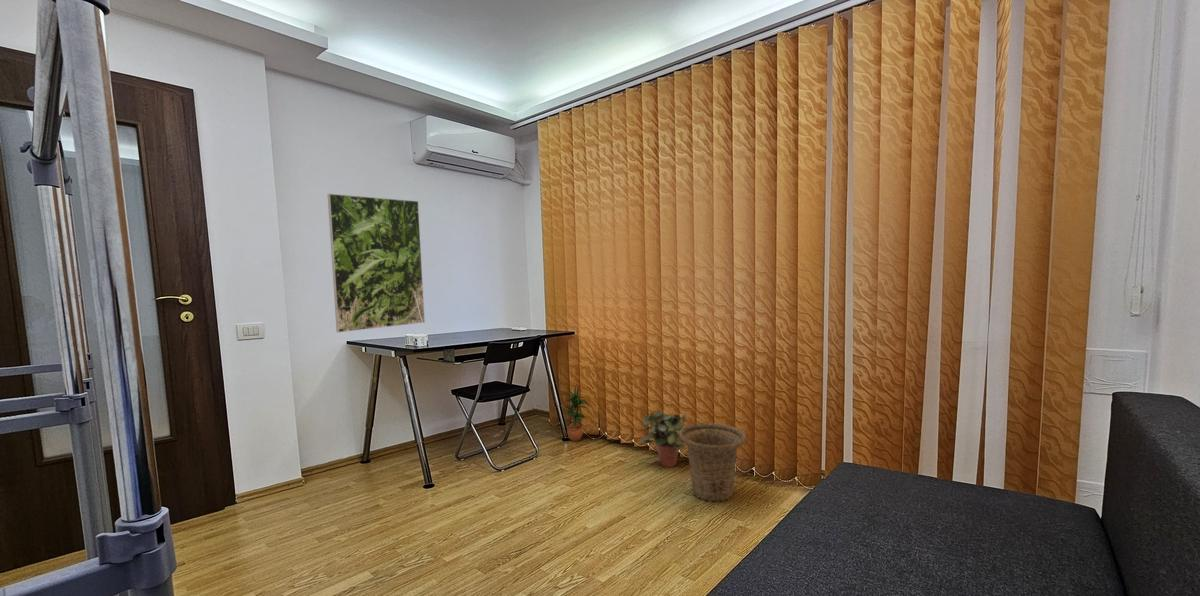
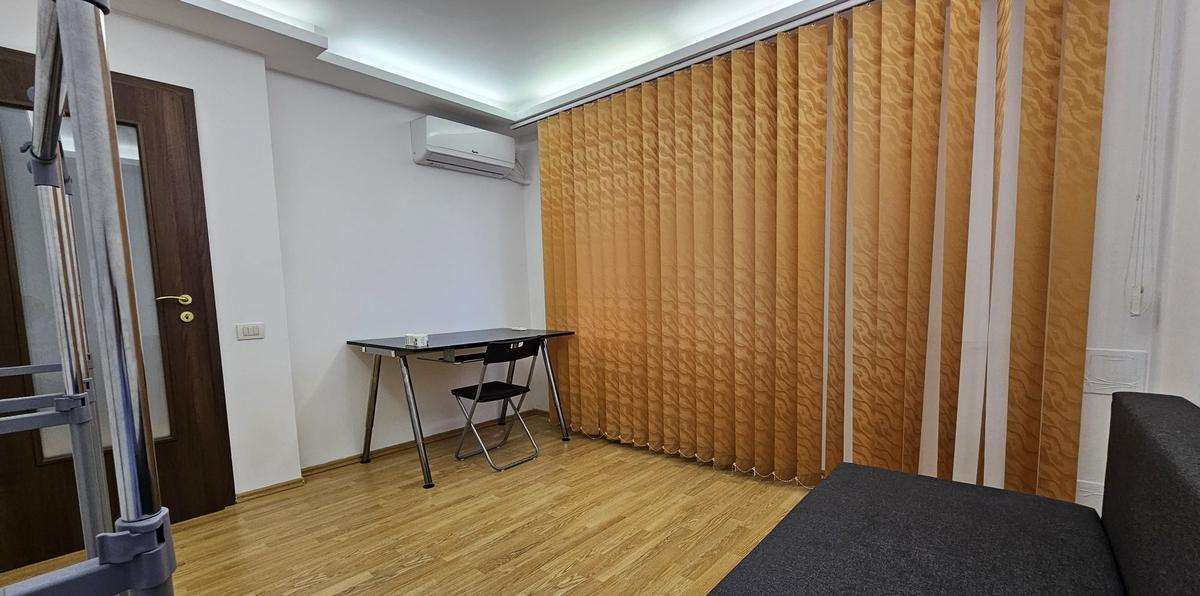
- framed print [327,193,426,334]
- potted plant [639,409,688,468]
- basket [678,422,747,503]
- potted plant [562,385,590,442]
